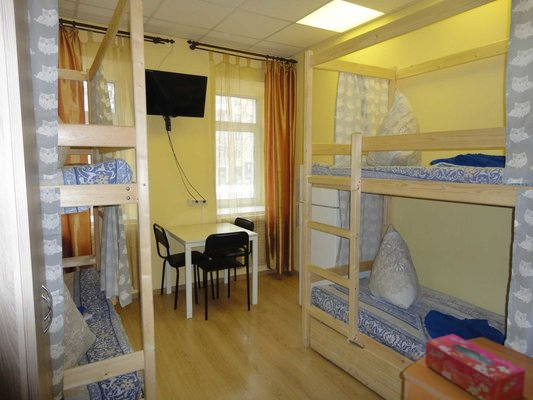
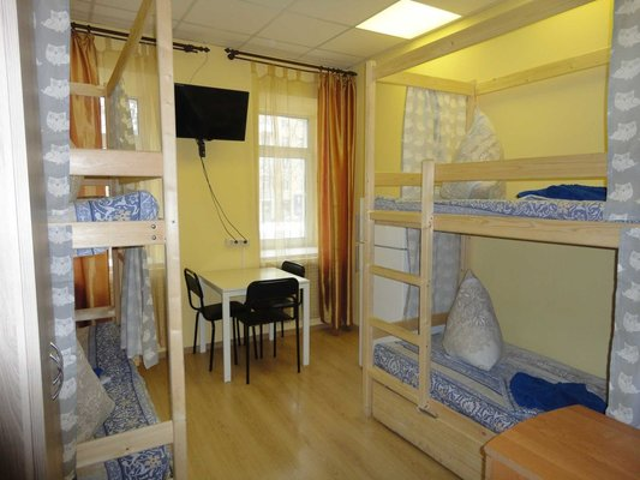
- tissue box [424,333,526,400]
